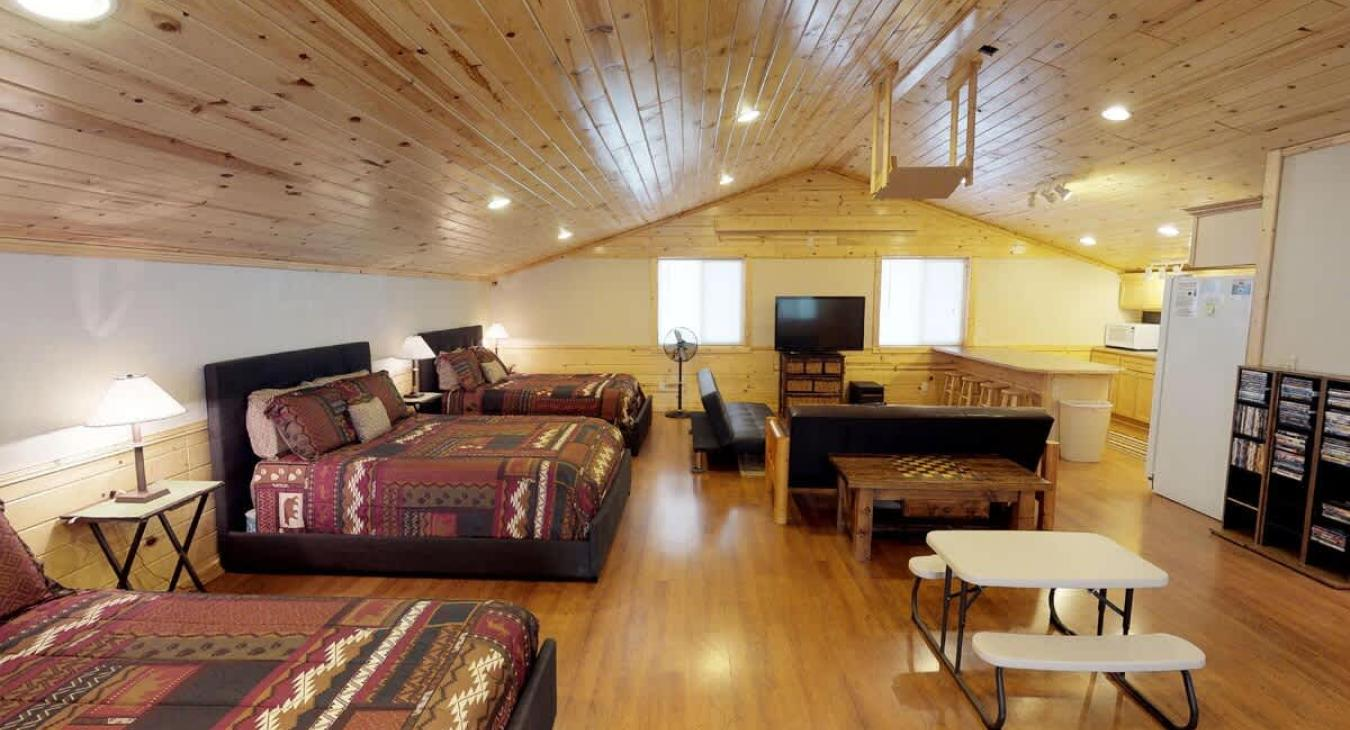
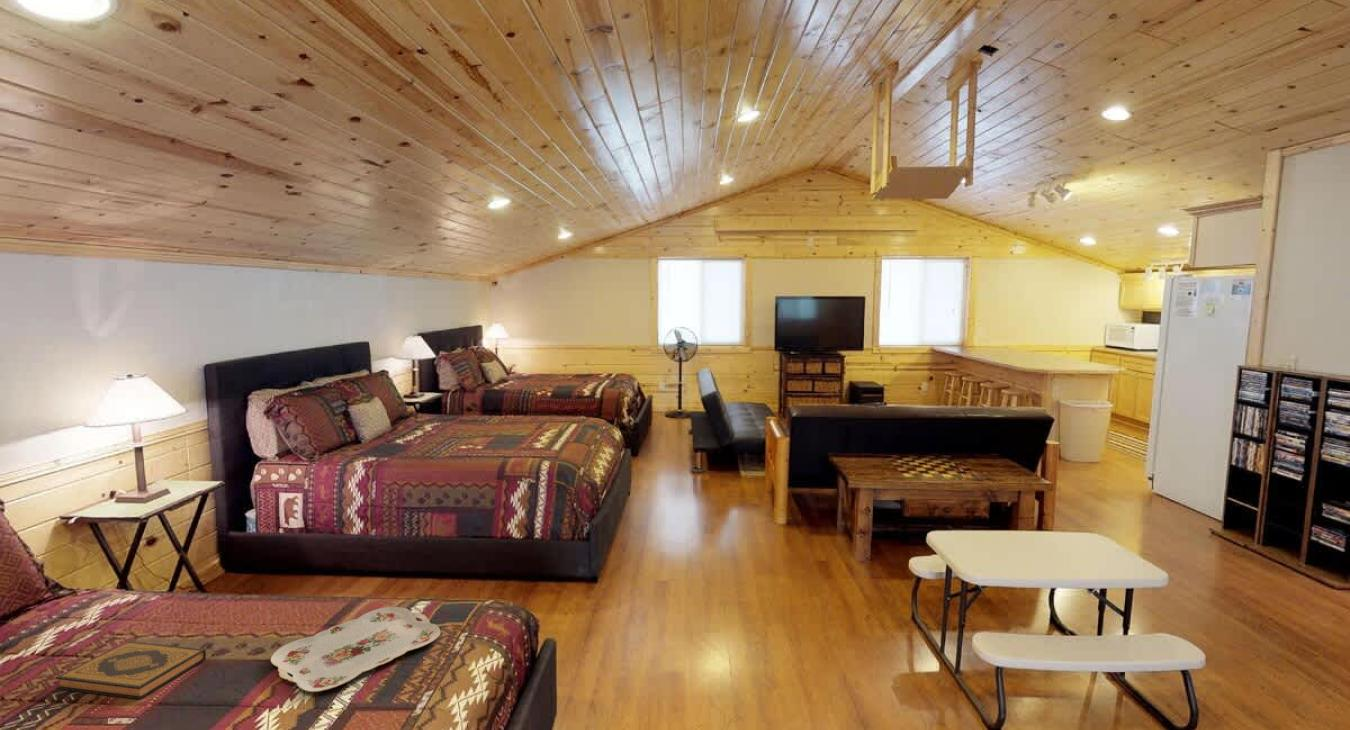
+ serving tray [270,606,442,693]
+ hardback book [55,641,207,700]
